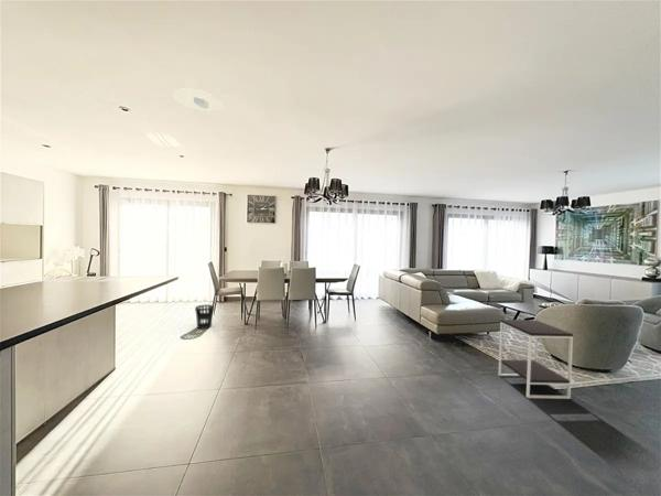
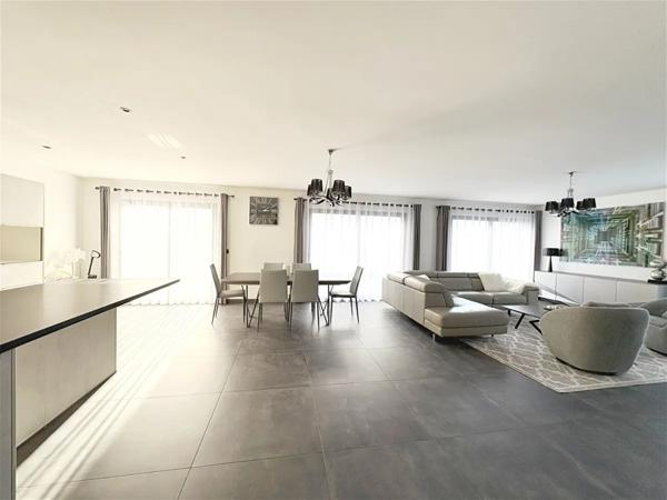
- wastebasket [194,304,215,330]
- recessed light [172,87,224,112]
- side table [498,319,574,400]
